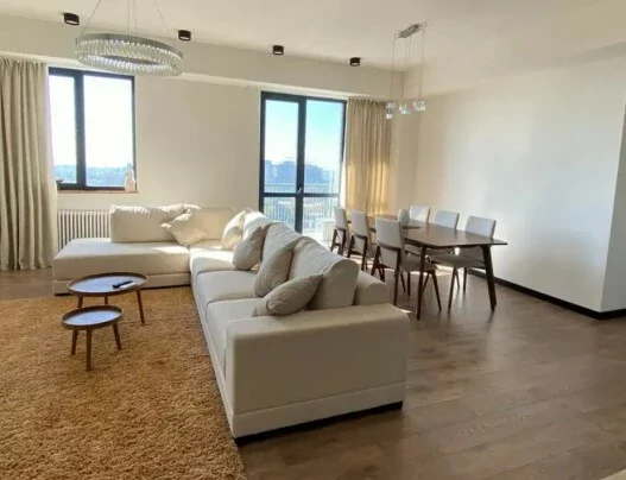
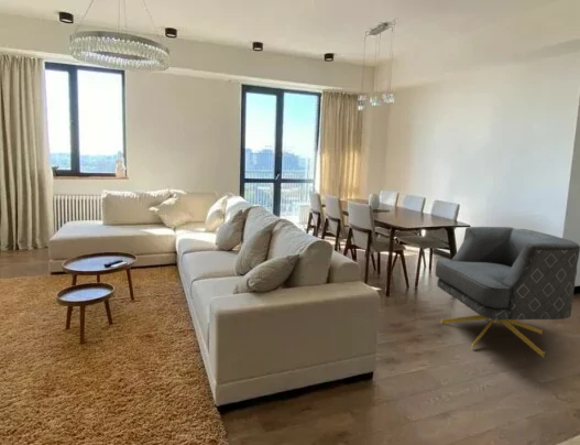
+ armchair [435,226,580,359]
